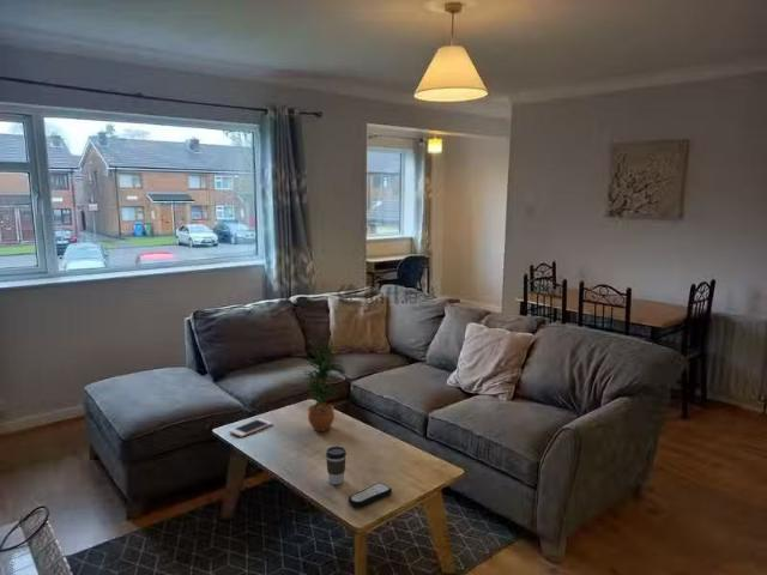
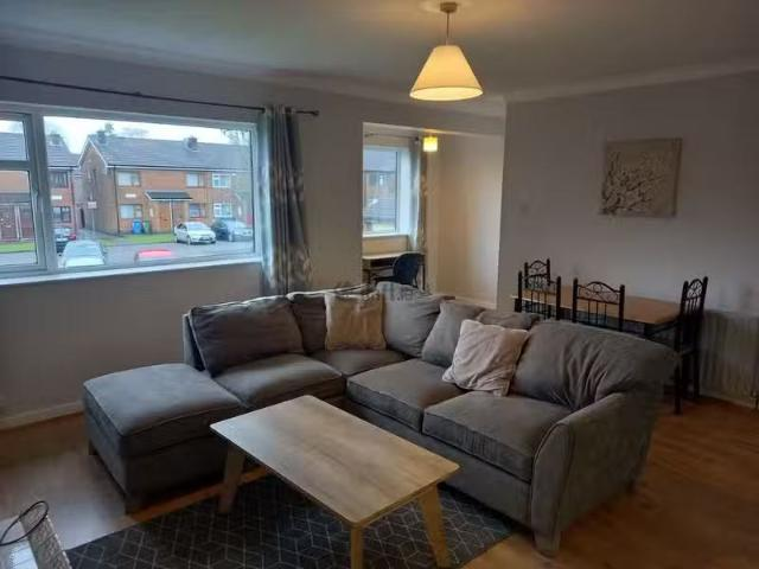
- potted plant [302,339,348,432]
- cell phone [228,417,273,438]
- coffee cup [325,446,348,485]
- remote control [348,482,393,508]
